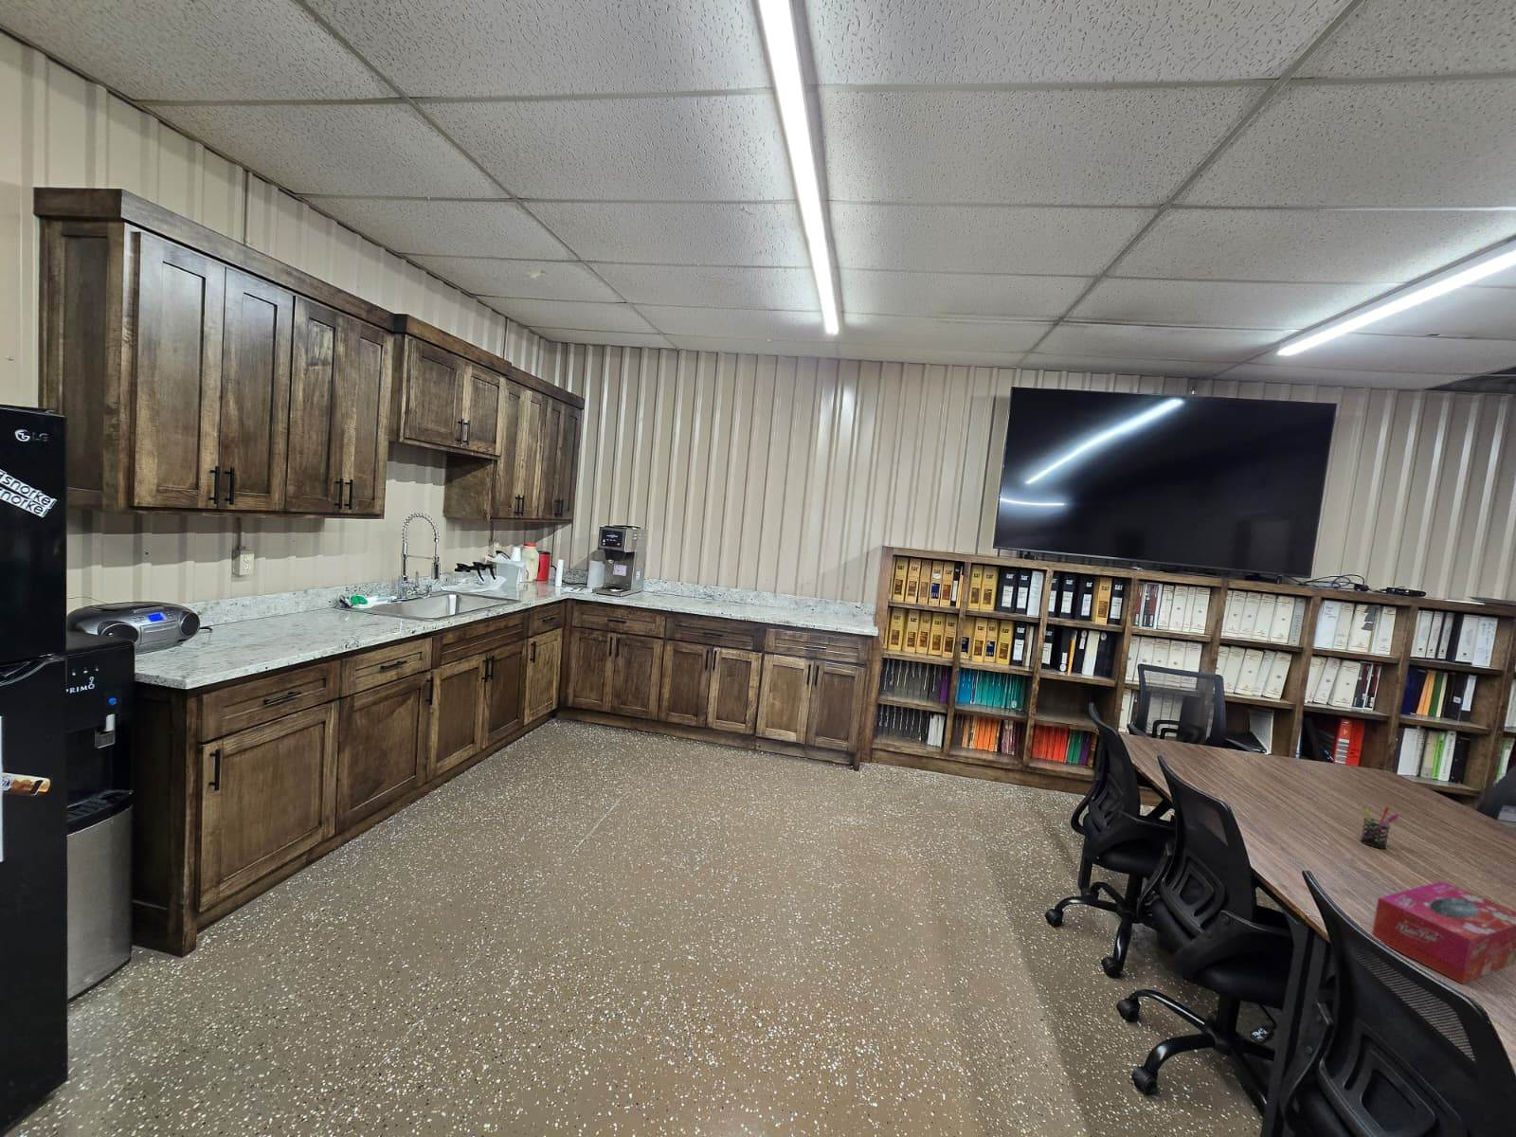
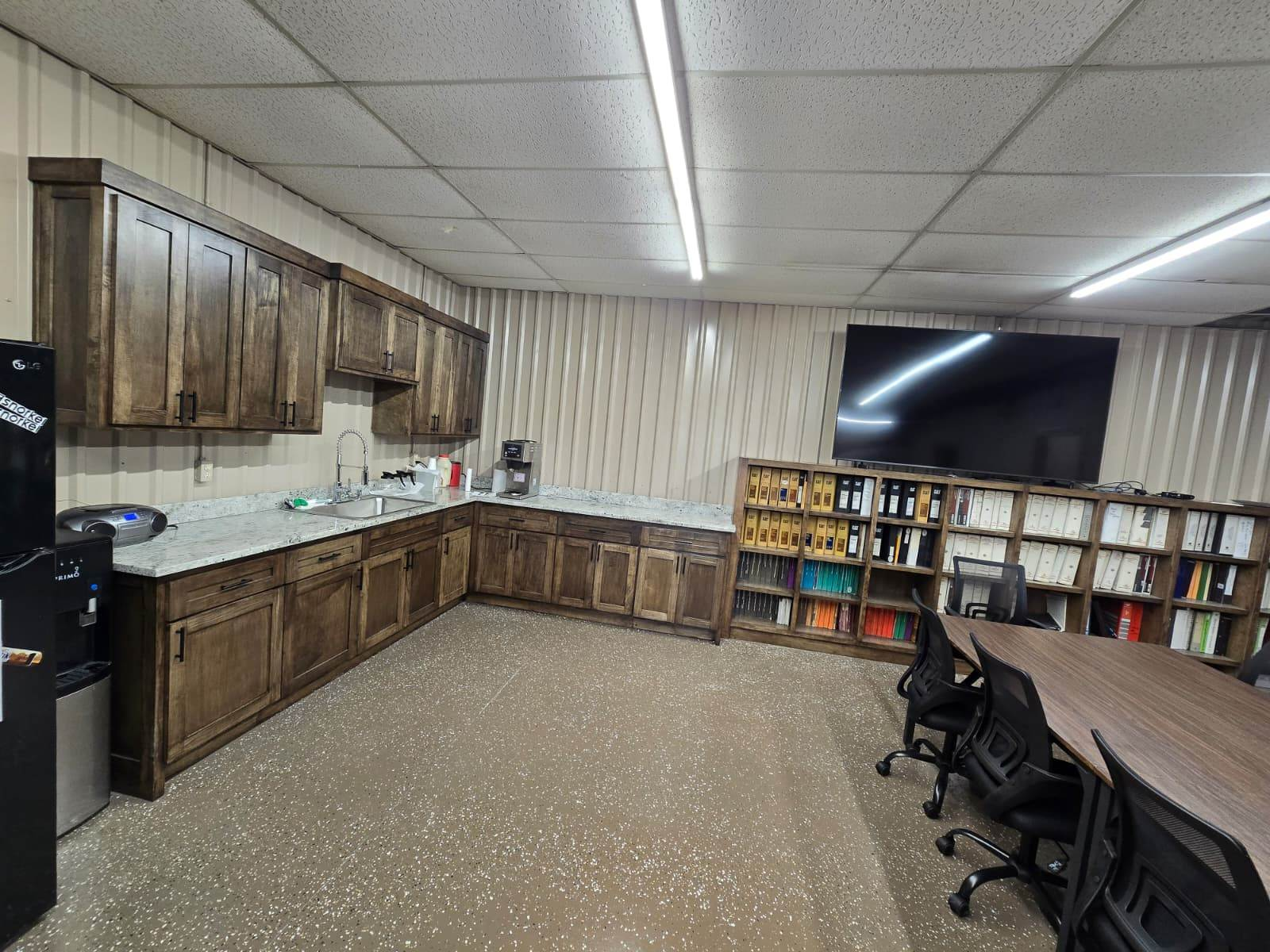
- pen holder [1360,805,1399,850]
- tissue box [1372,880,1516,984]
